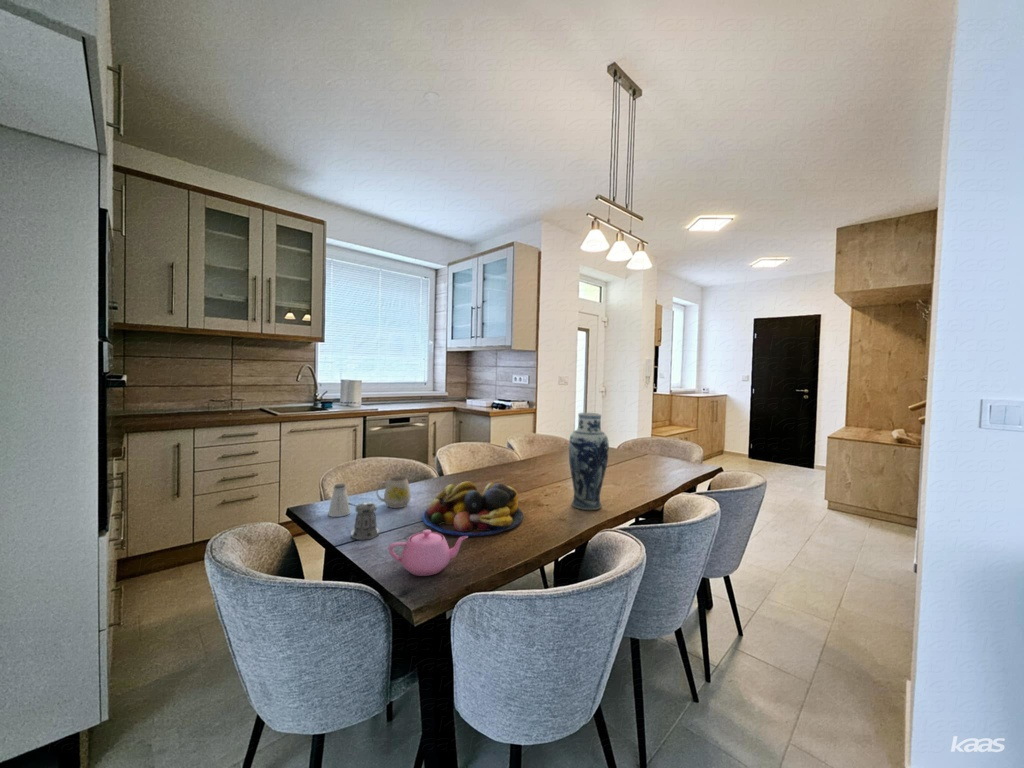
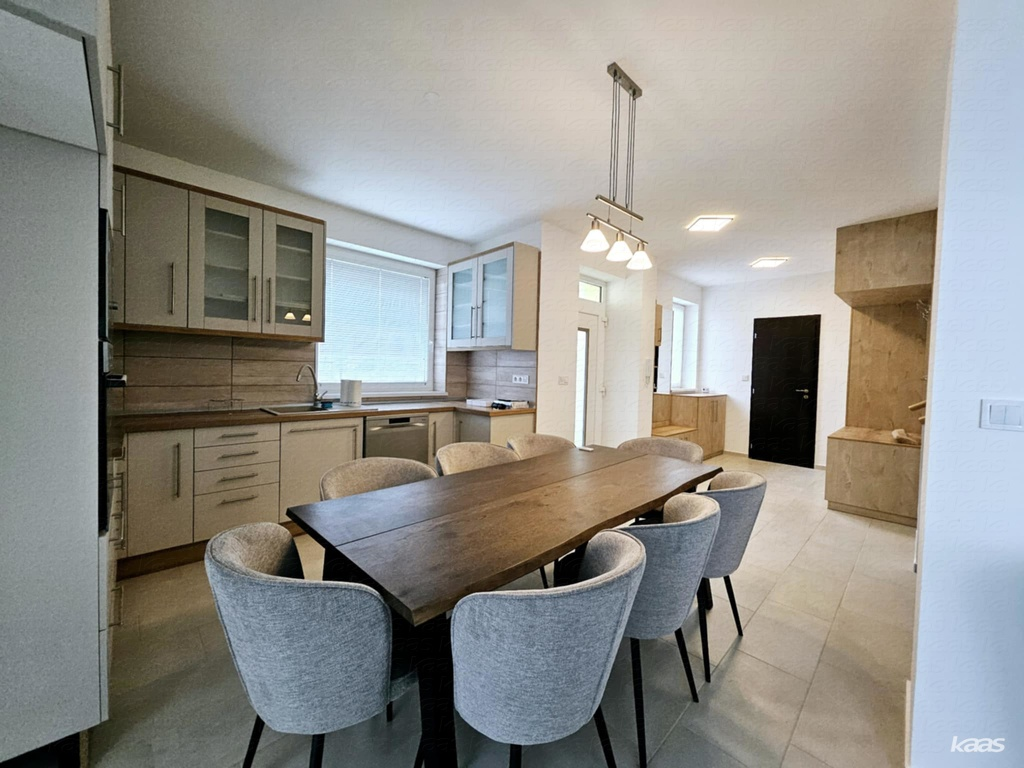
- teapot [388,529,469,577]
- saltshaker [327,483,352,518]
- pepper shaker [348,501,380,541]
- vase [568,412,610,511]
- mug [375,475,412,509]
- fruit bowl [422,480,524,537]
